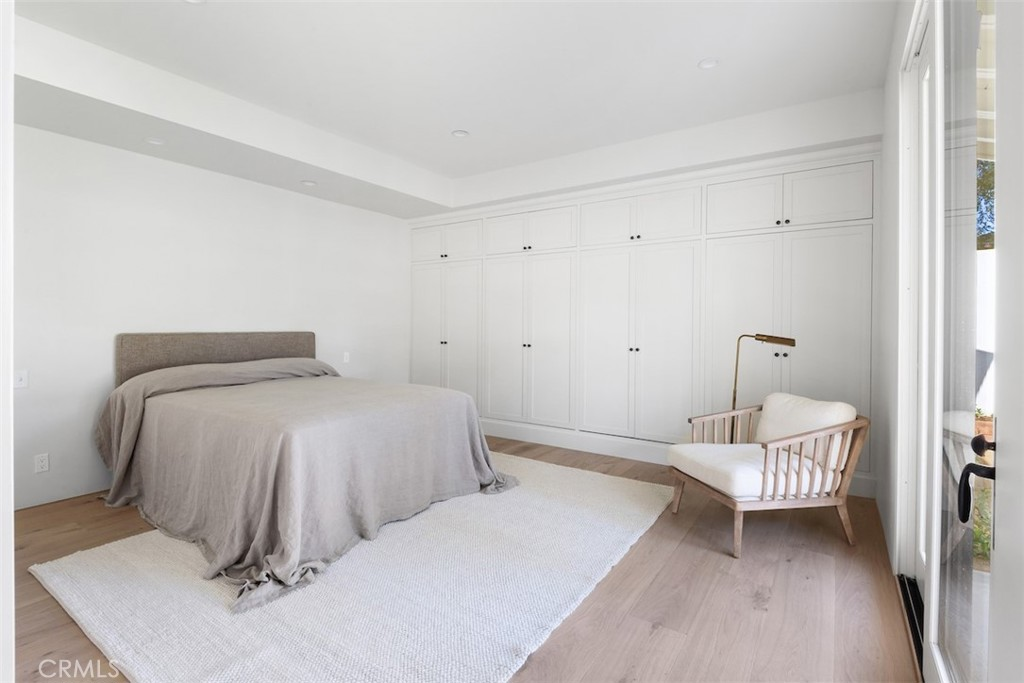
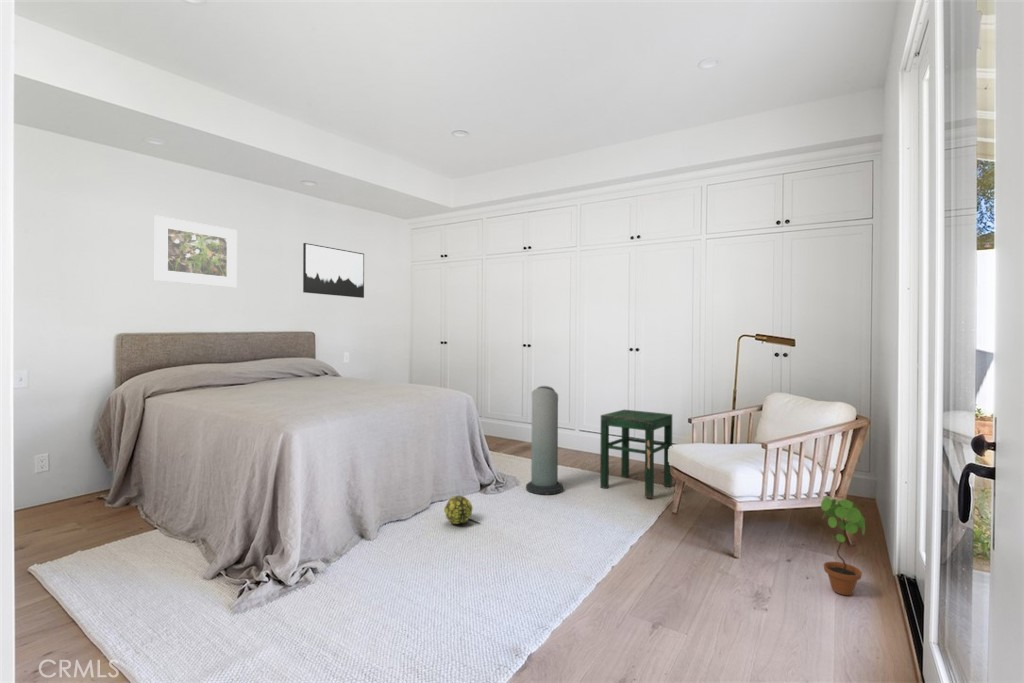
+ decorative ball [443,495,473,525]
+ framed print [154,215,238,288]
+ wall art [302,242,365,299]
+ potted plant [820,496,866,596]
+ stool [599,409,673,499]
+ air purifier [525,385,564,495]
